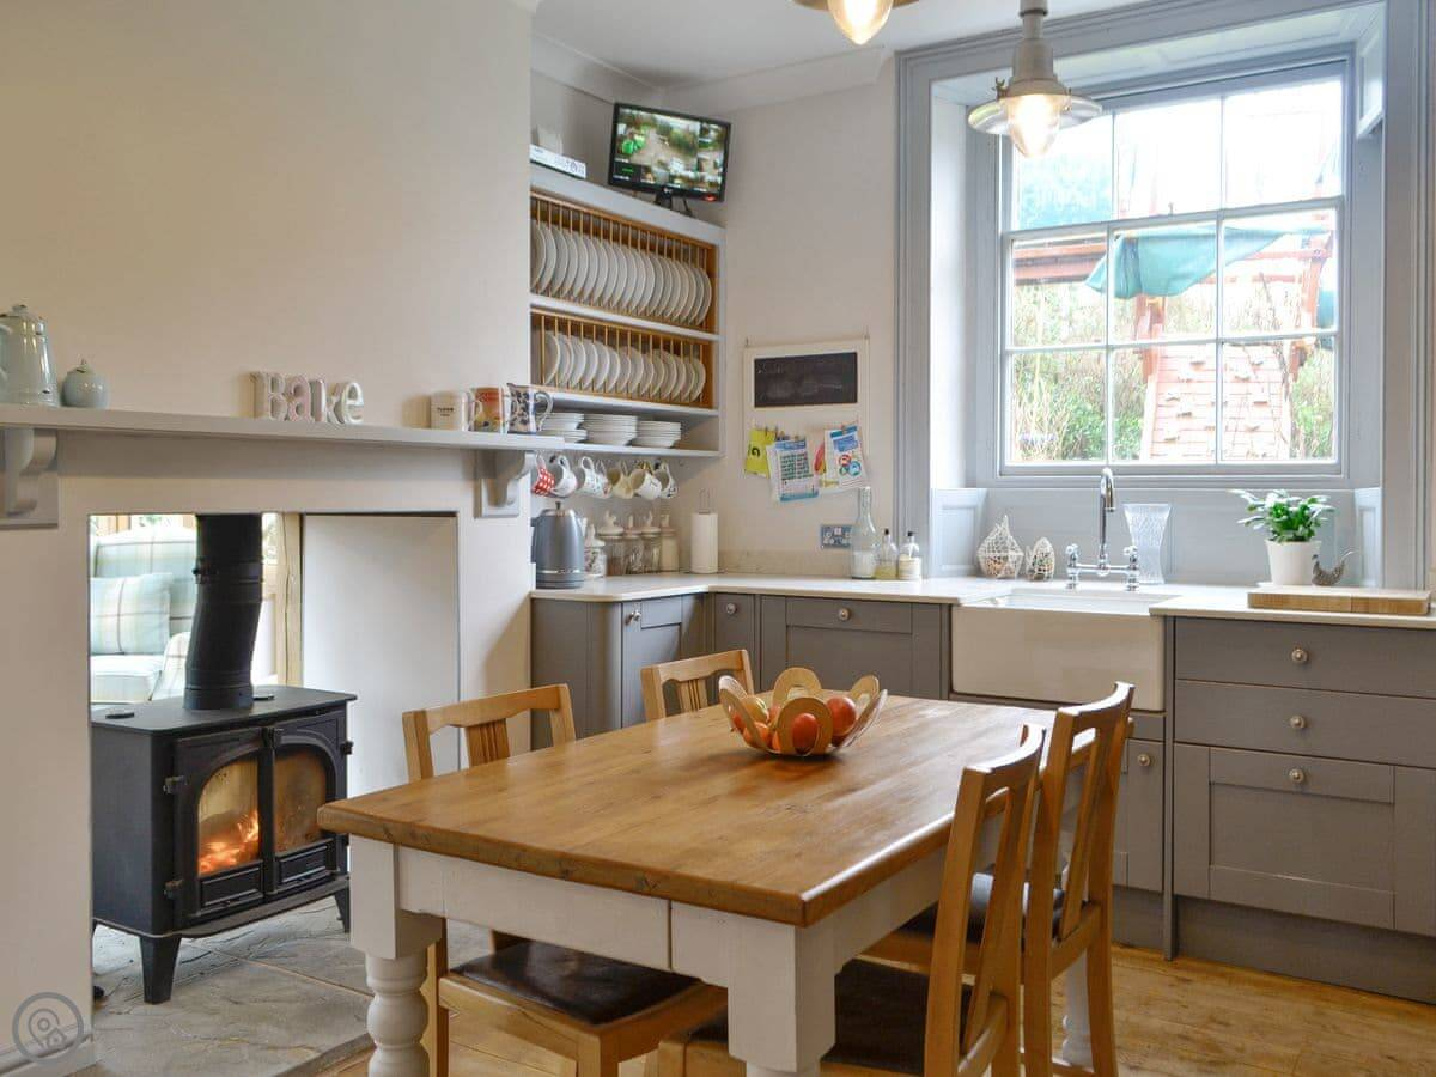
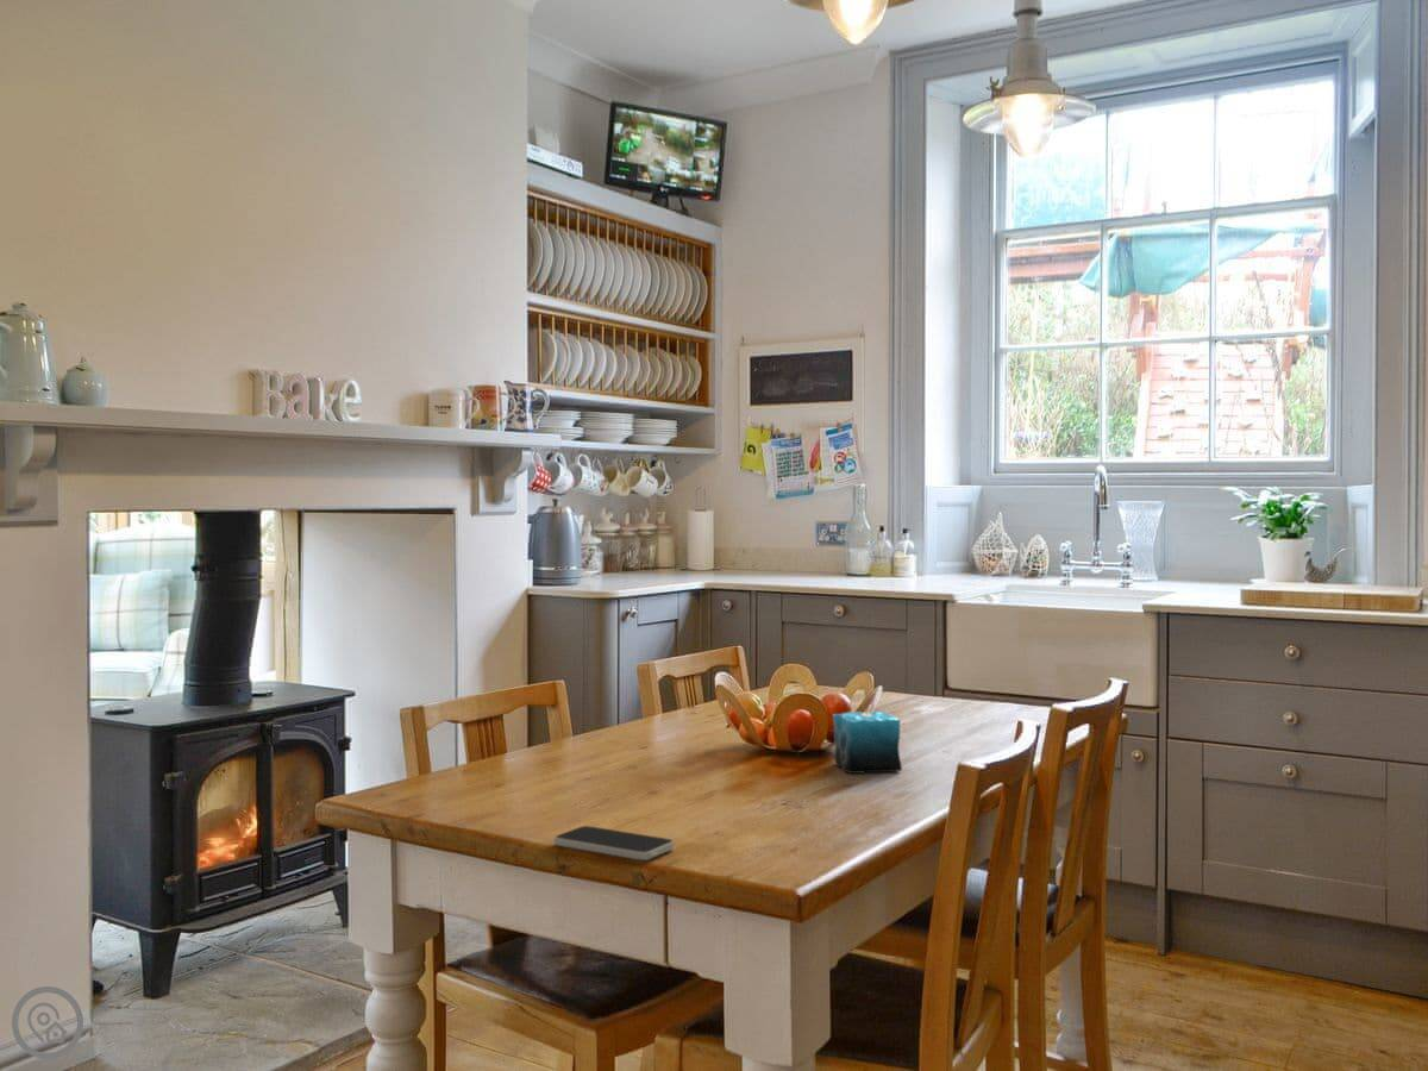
+ smartphone [553,825,676,862]
+ candle [832,700,903,775]
